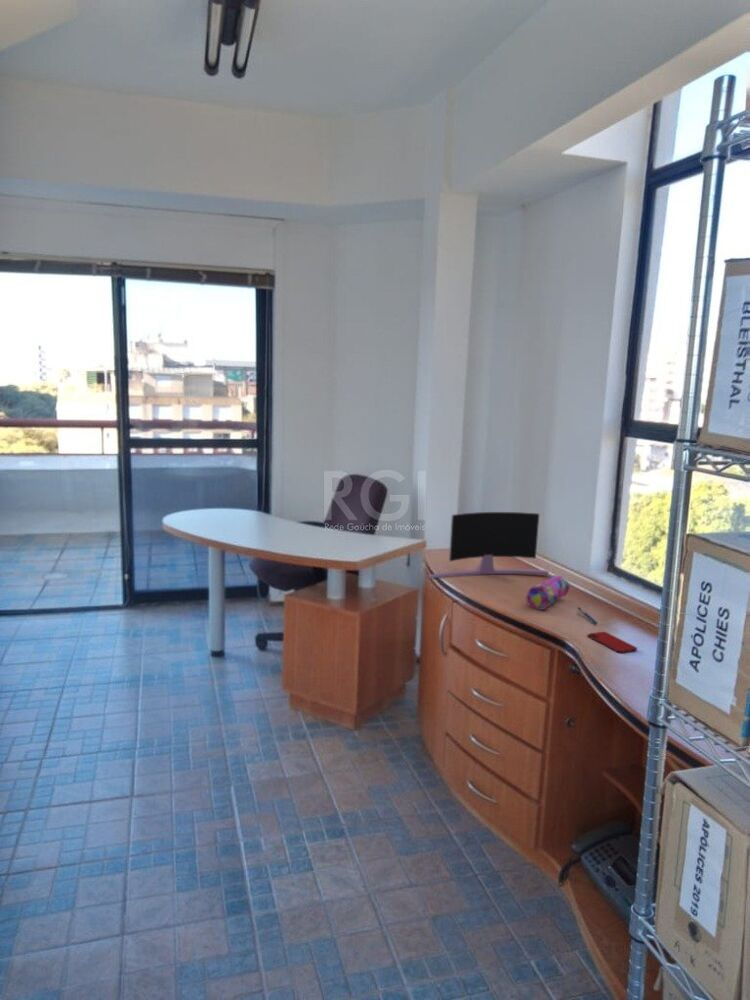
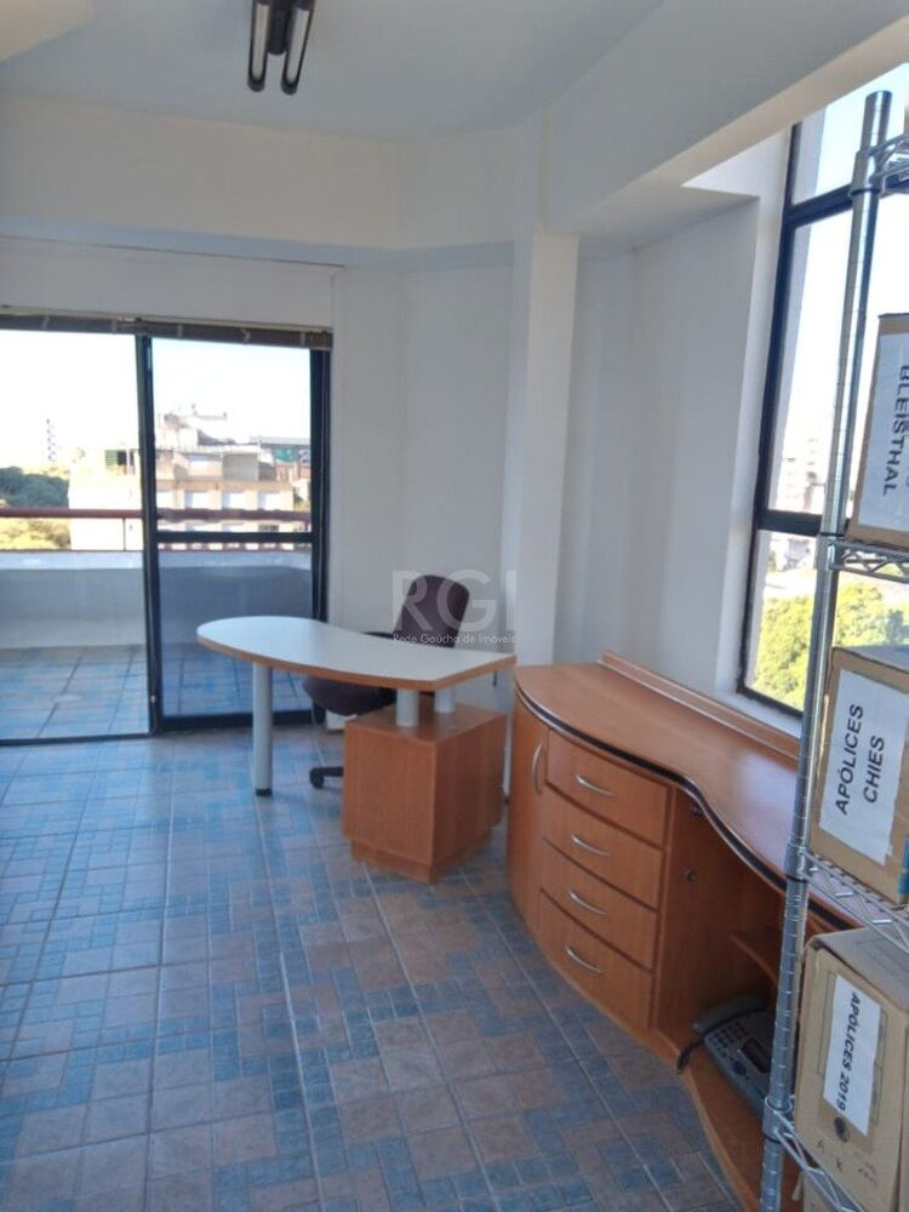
- pen [577,606,598,625]
- pencil case [526,574,571,611]
- smartphone [587,631,638,654]
- monitor [425,511,550,580]
